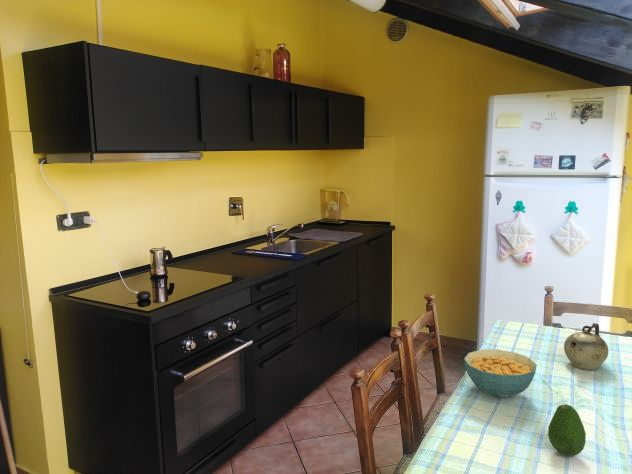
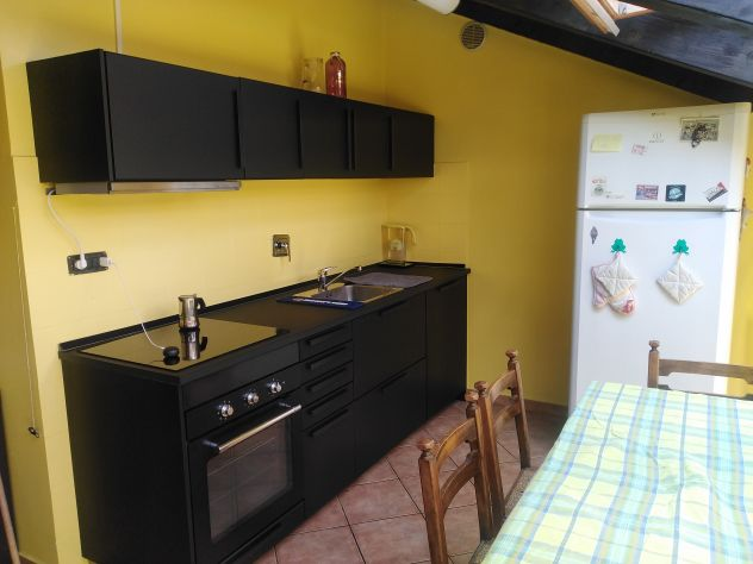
- fruit [547,403,587,457]
- teapot [563,322,610,371]
- cereal bowl [463,349,537,399]
